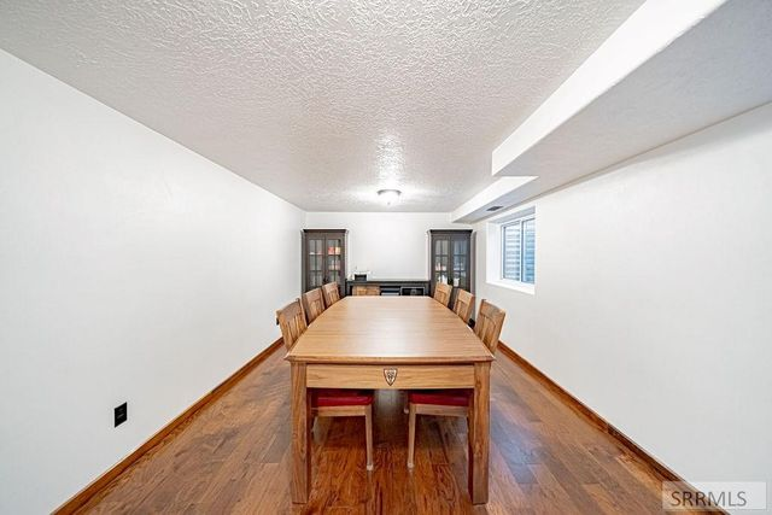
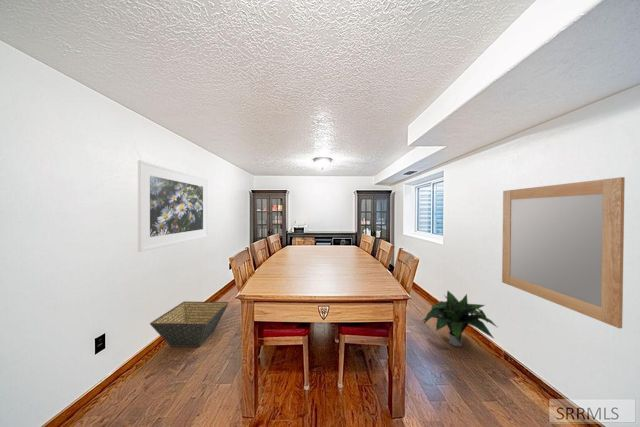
+ potted plant [422,290,499,347]
+ basket [149,301,230,348]
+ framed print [137,159,209,253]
+ home mirror [501,176,626,329]
